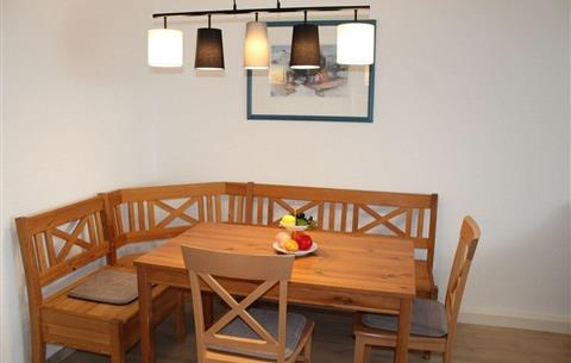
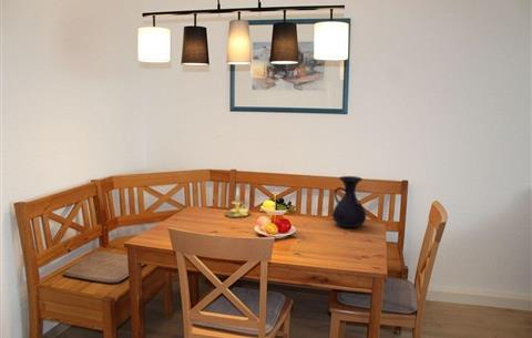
+ vase [331,175,368,228]
+ candle holder [224,185,252,218]
